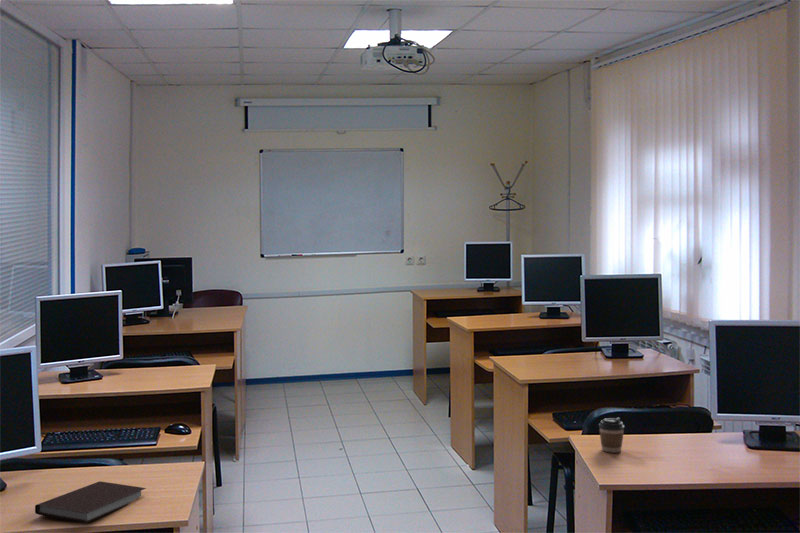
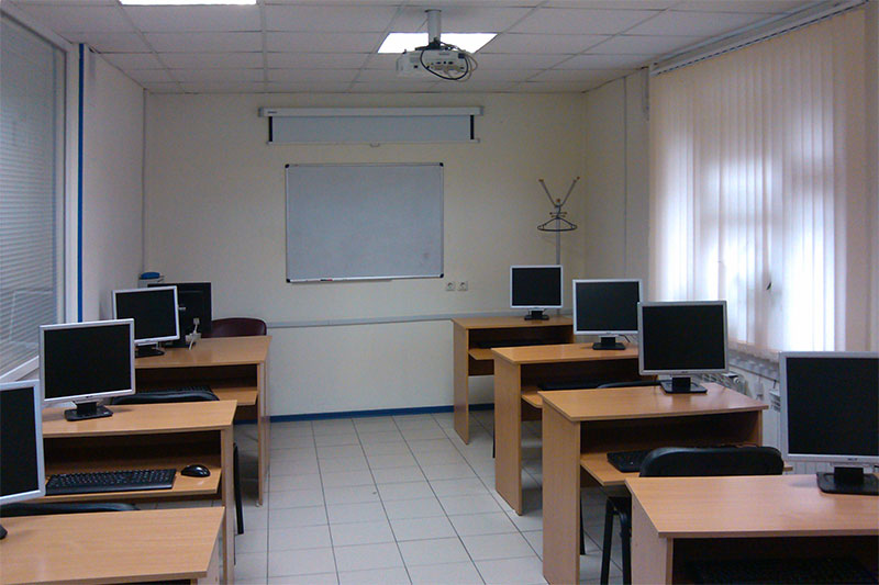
- coffee cup [598,417,625,454]
- notebook [34,480,147,524]
